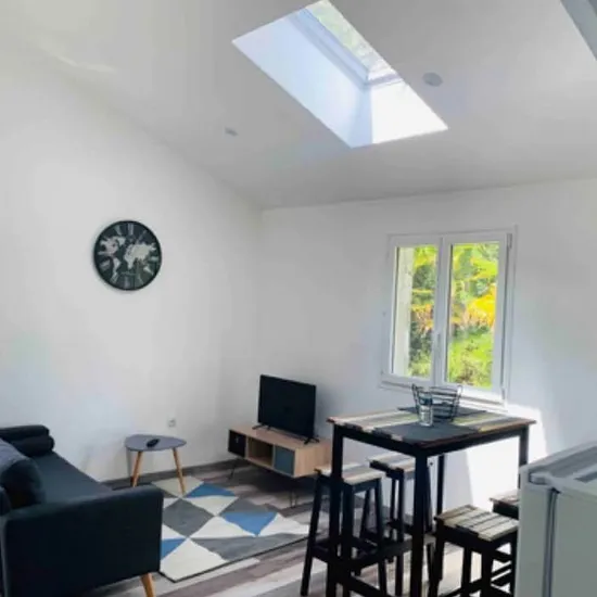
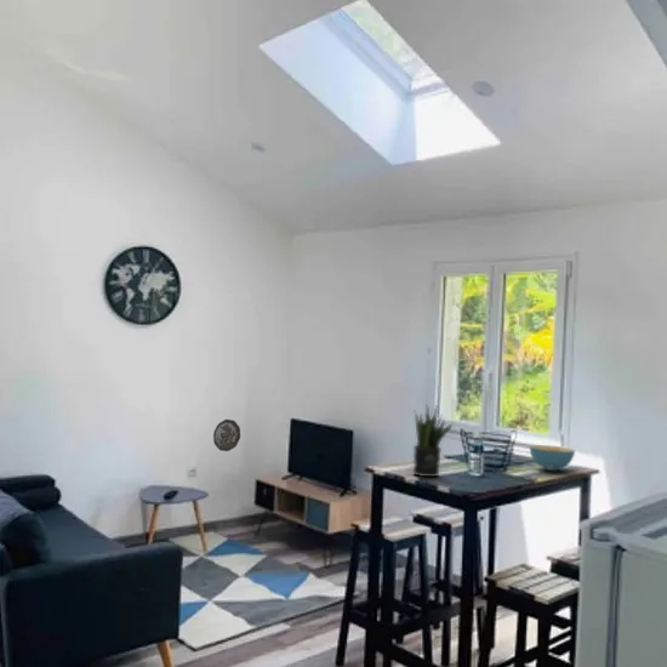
+ decorative plate [212,418,241,452]
+ potted plant [412,403,455,478]
+ cereal bowl [529,444,576,472]
